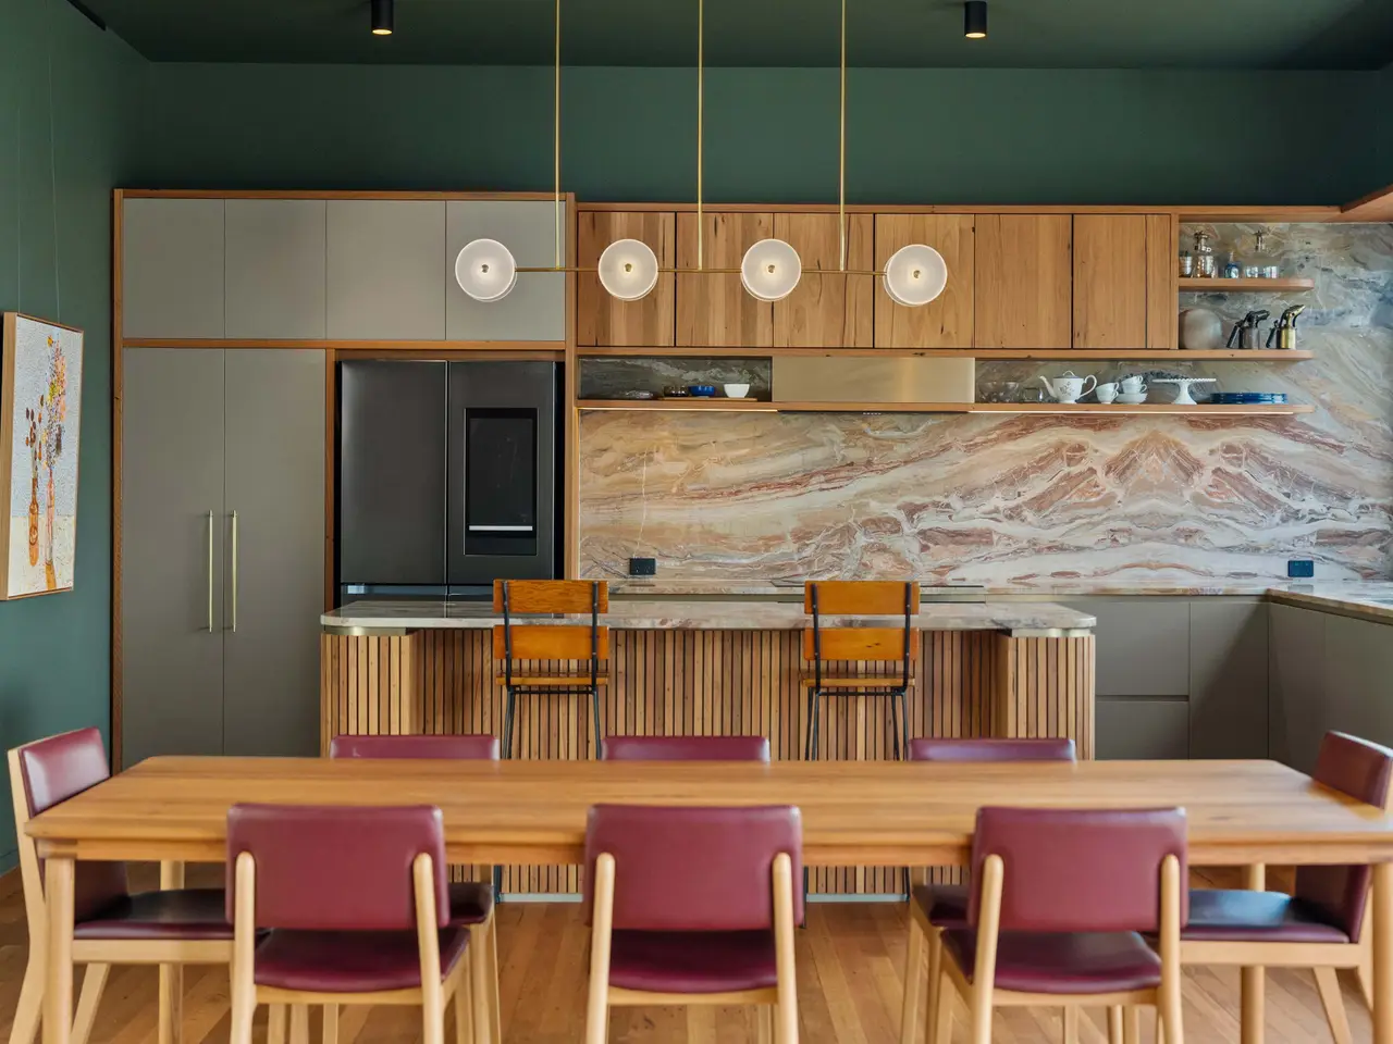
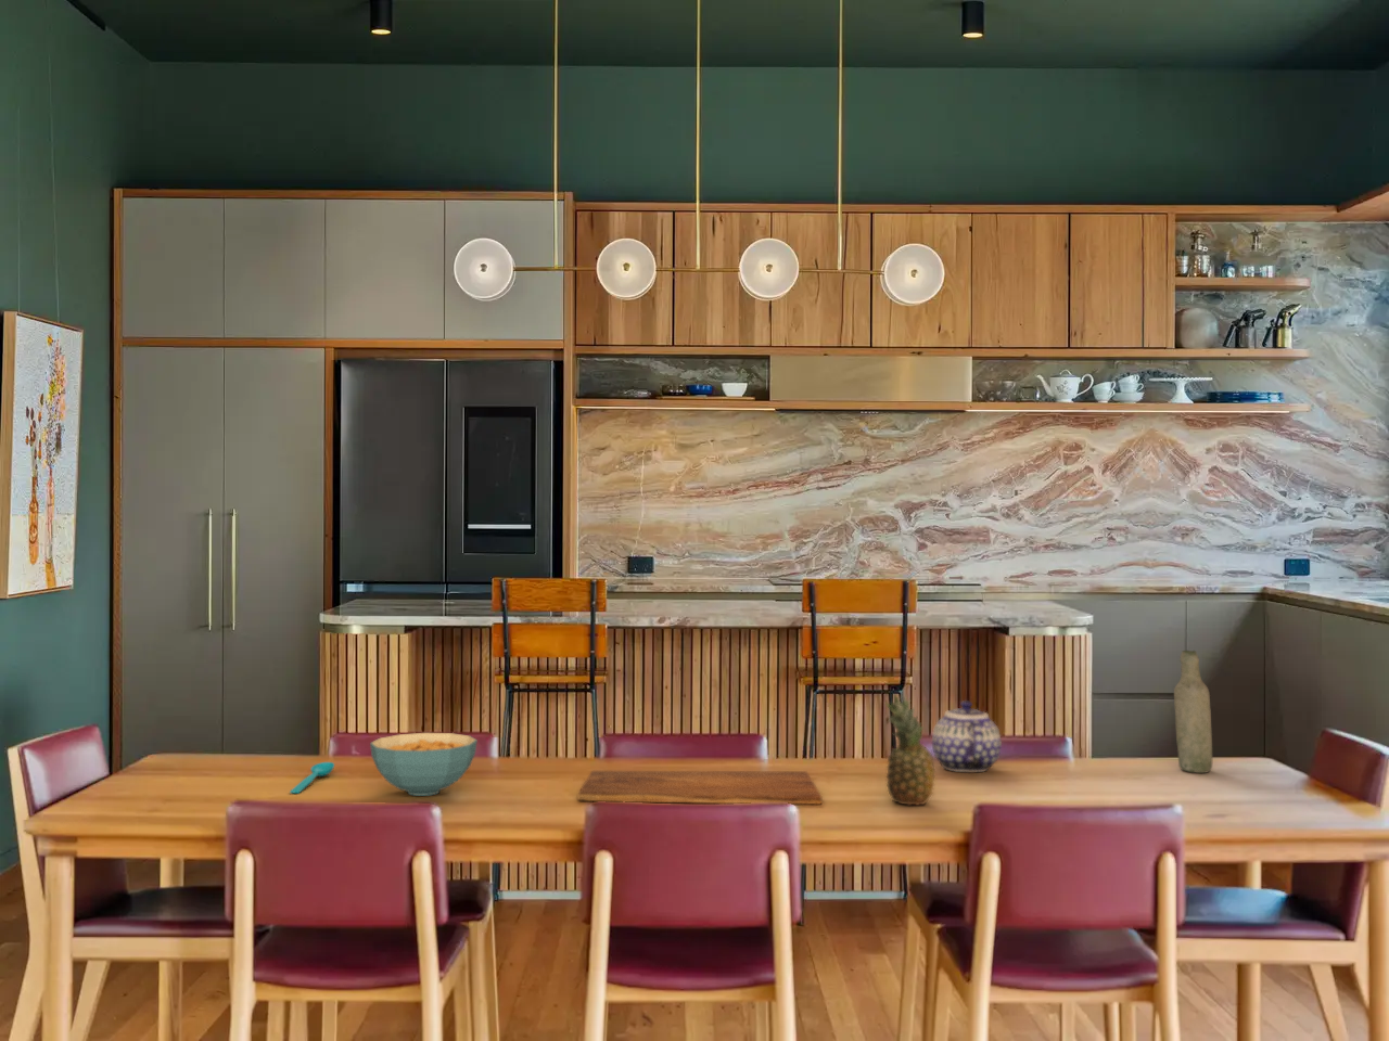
+ cereal bowl [369,732,479,797]
+ fruit [884,693,936,807]
+ bottle [1174,650,1213,774]
+ teapot [931,700,1003,773]
+ cutting board [577,770,822,806]
+ spoon [289,761,336,794]
